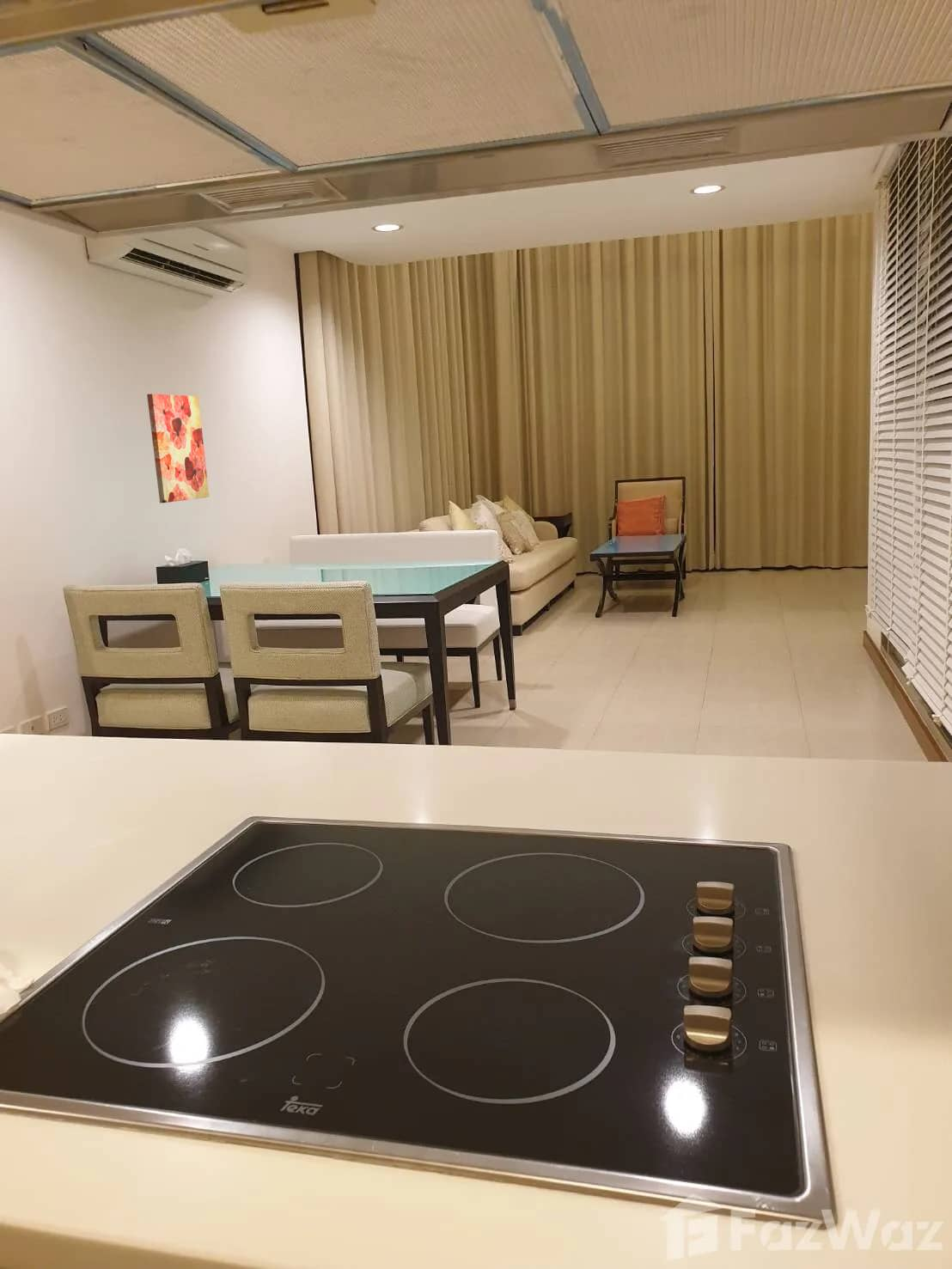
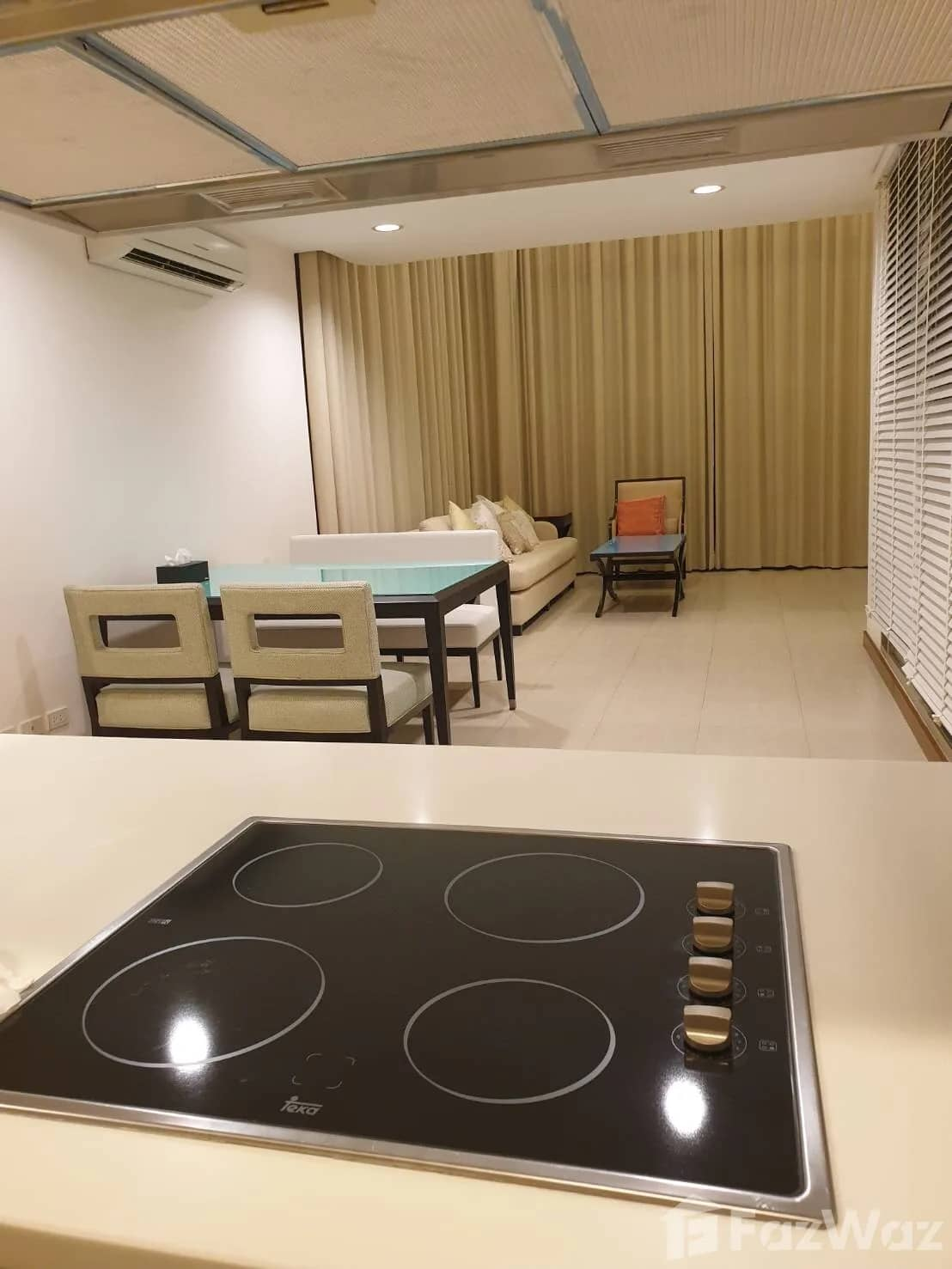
- wall art [146,393,210,503]
